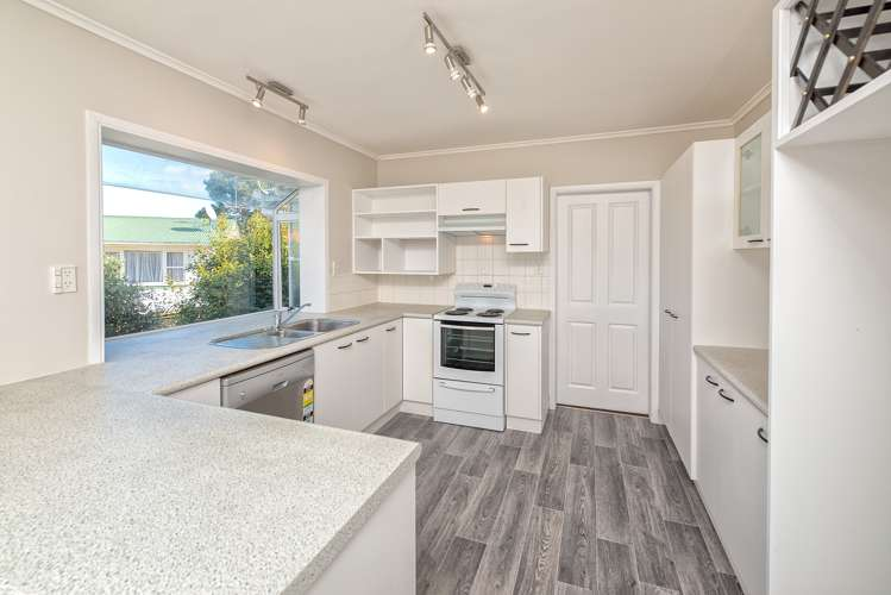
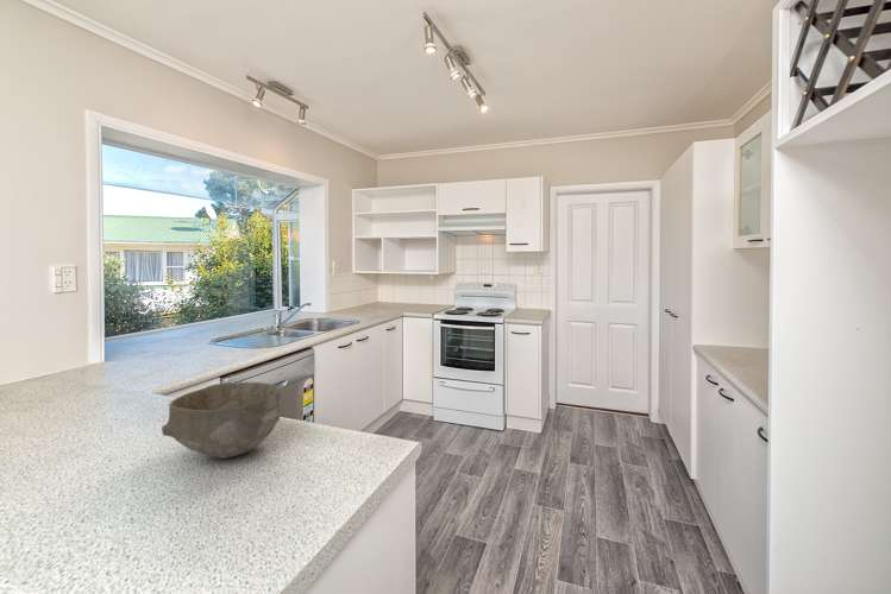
+ bowl [161,381,282,460]
